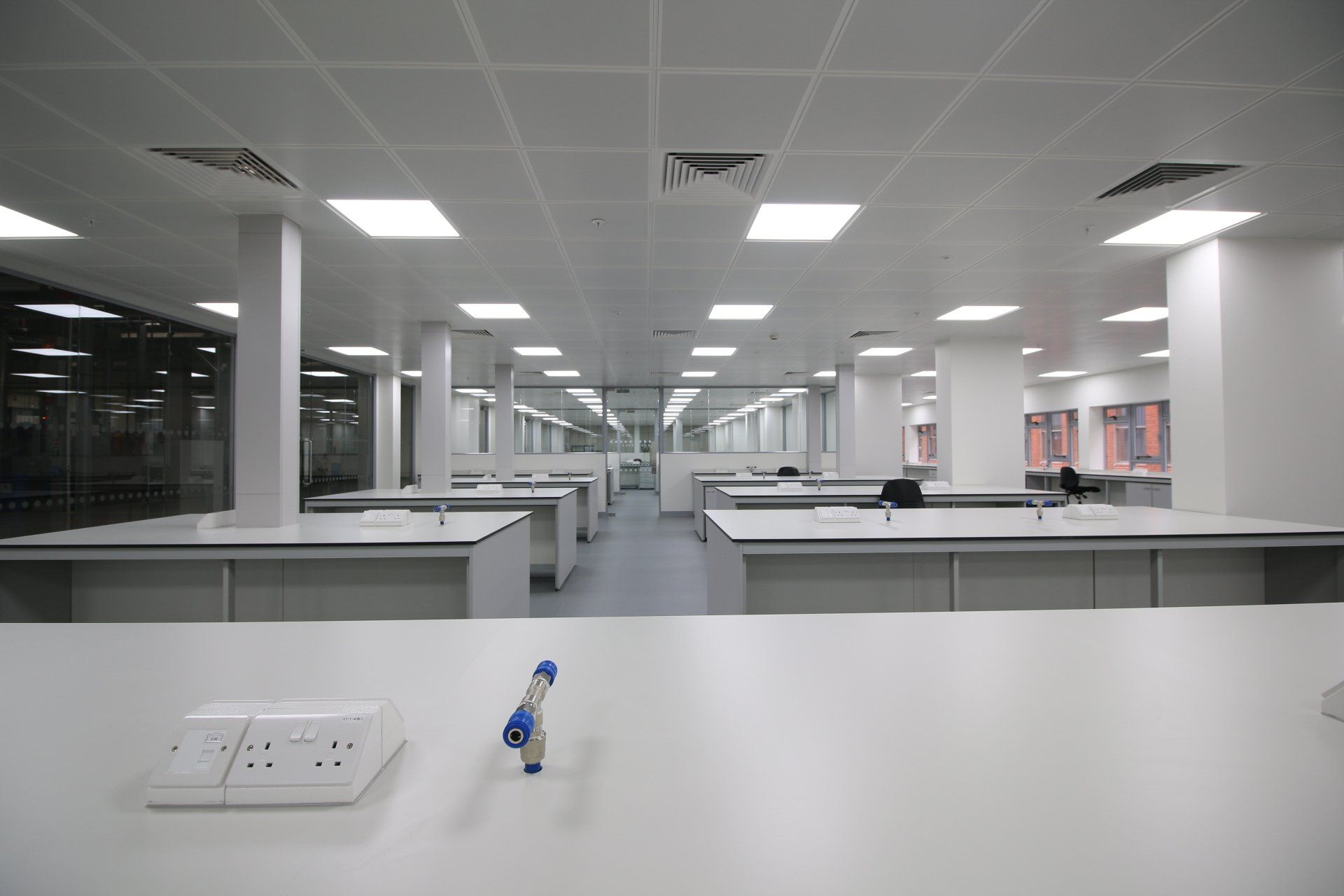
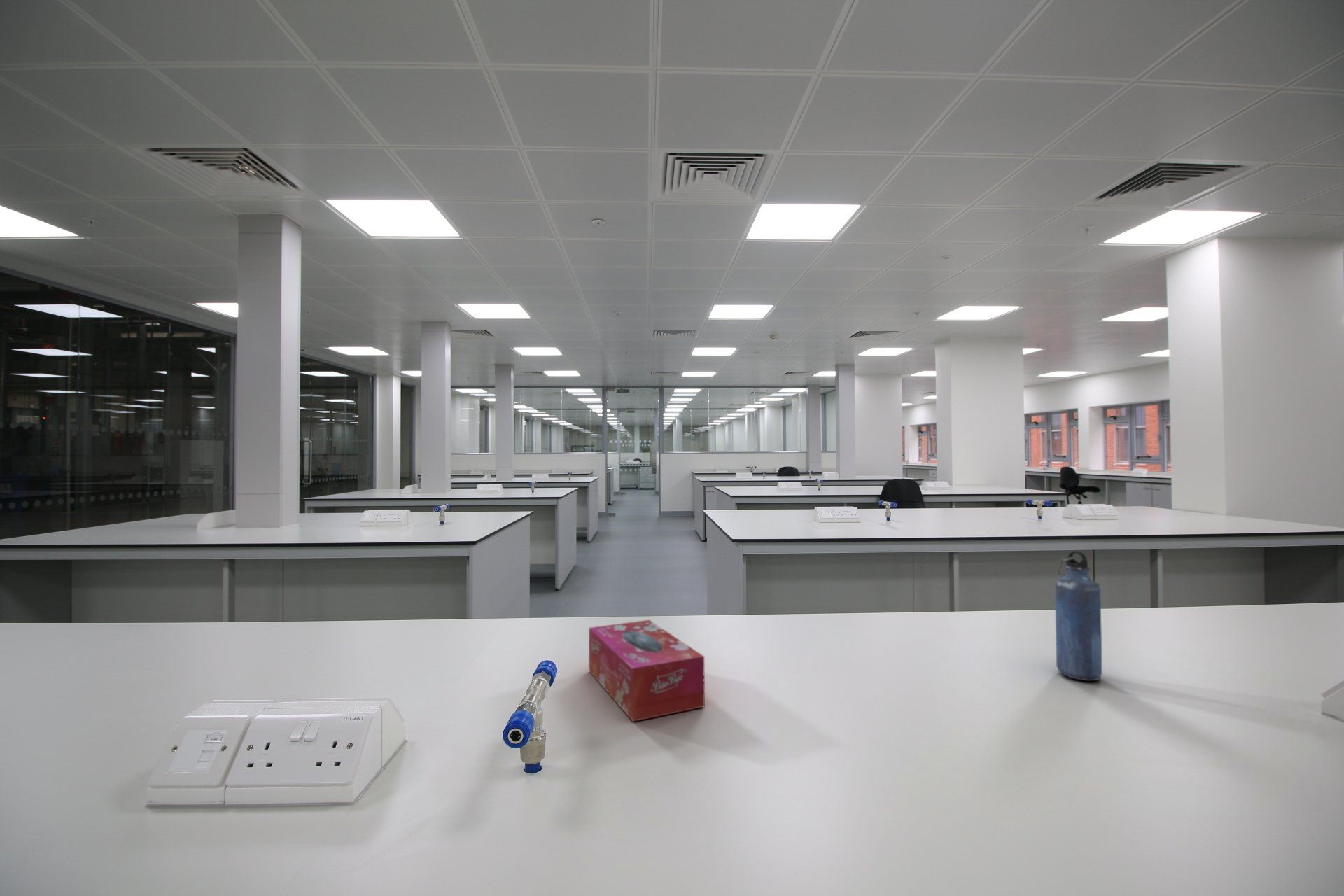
+ tissue box [588,619,706,722]
+ water bottle [1054,550,1103,682]
